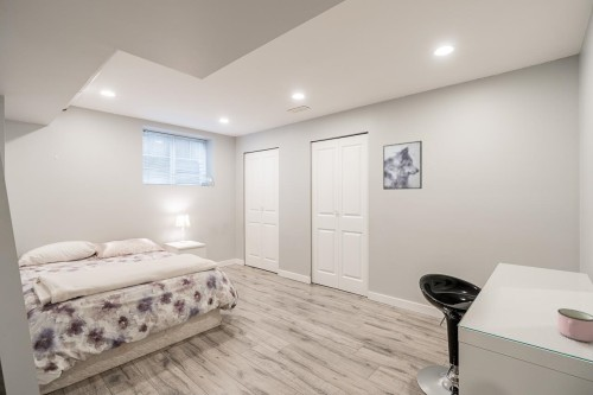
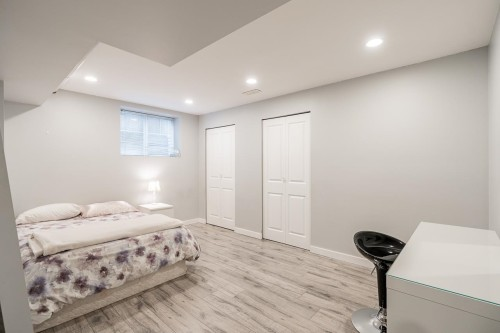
- wall art [382,140,423,191]
- mug [556,307,593,343]
